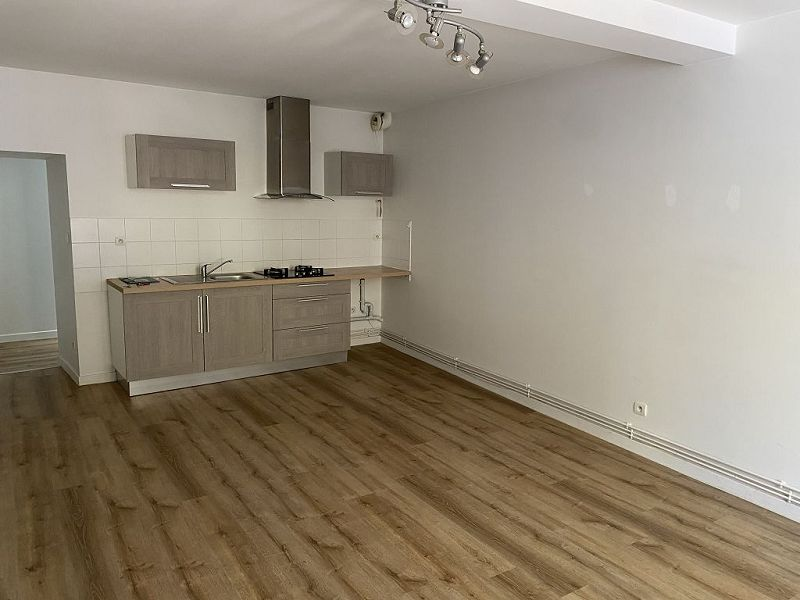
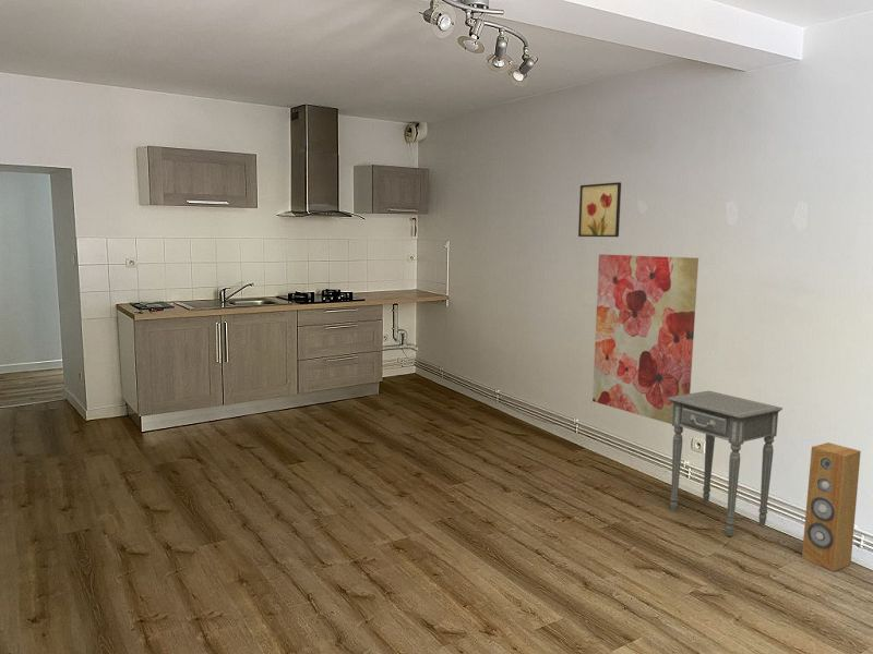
+ wall art [577,181,622,238]
+ speaker [801,441,862,572]
+ side table [668,390,784,537]
+ wall art [591,253,699,429]
